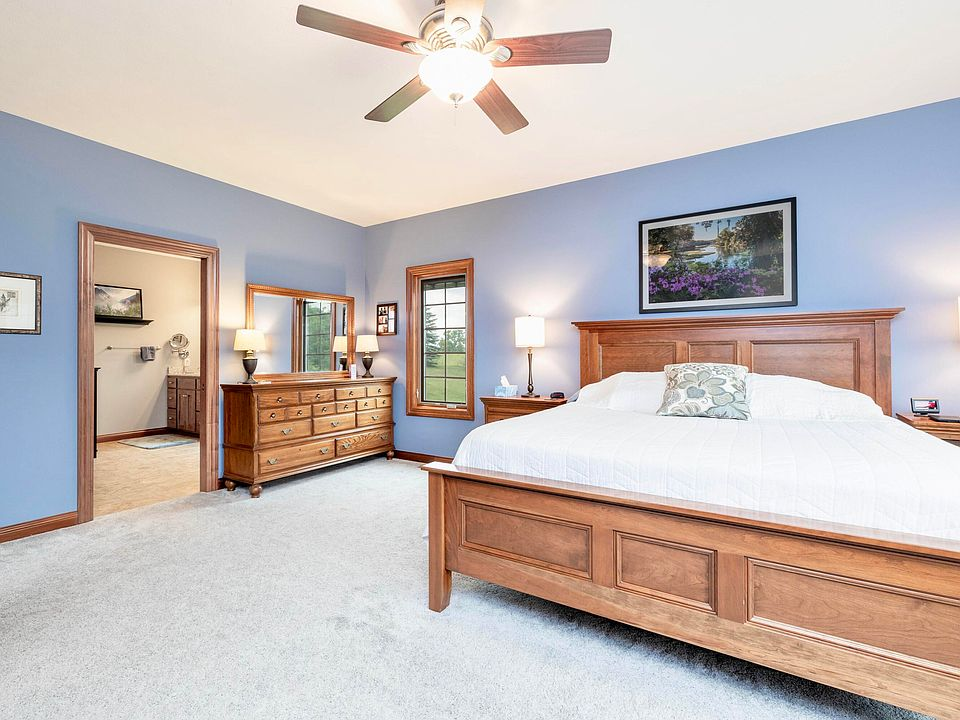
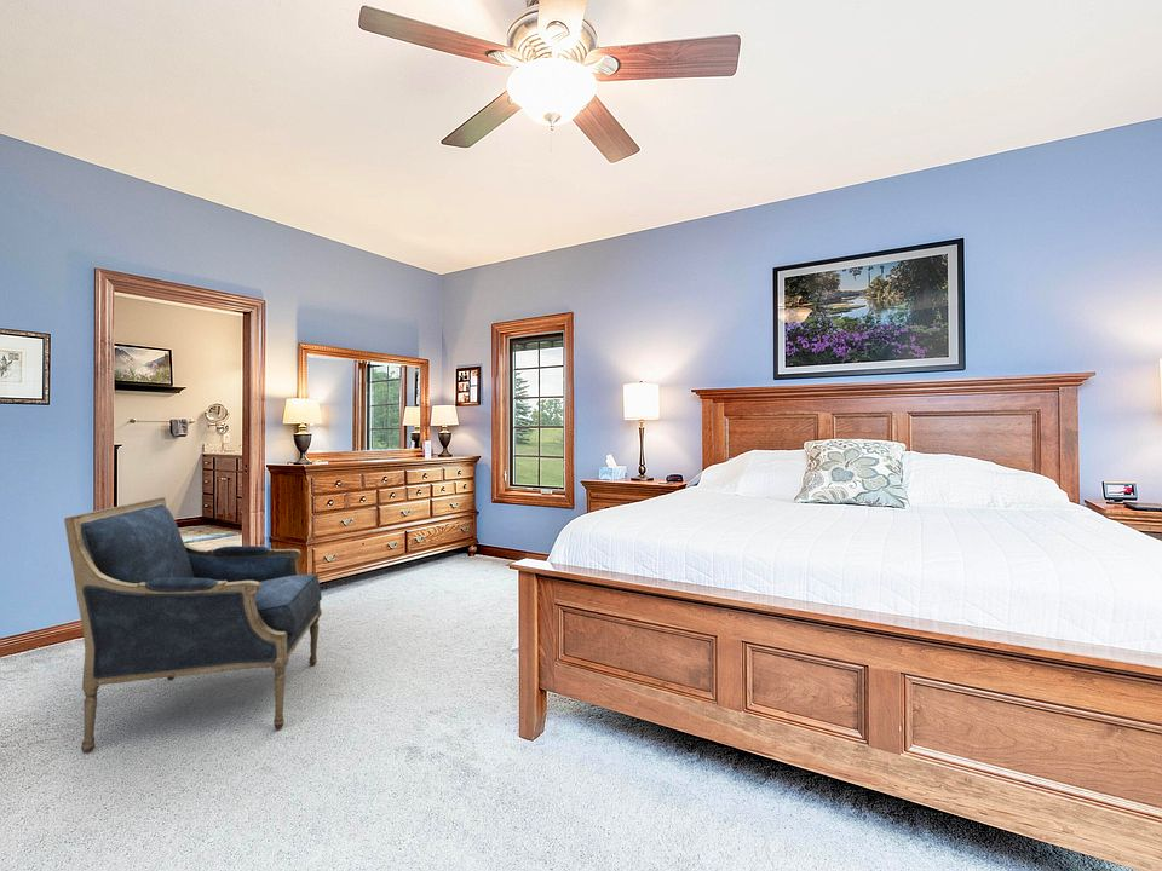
+ armchair [63,496,323,755]
